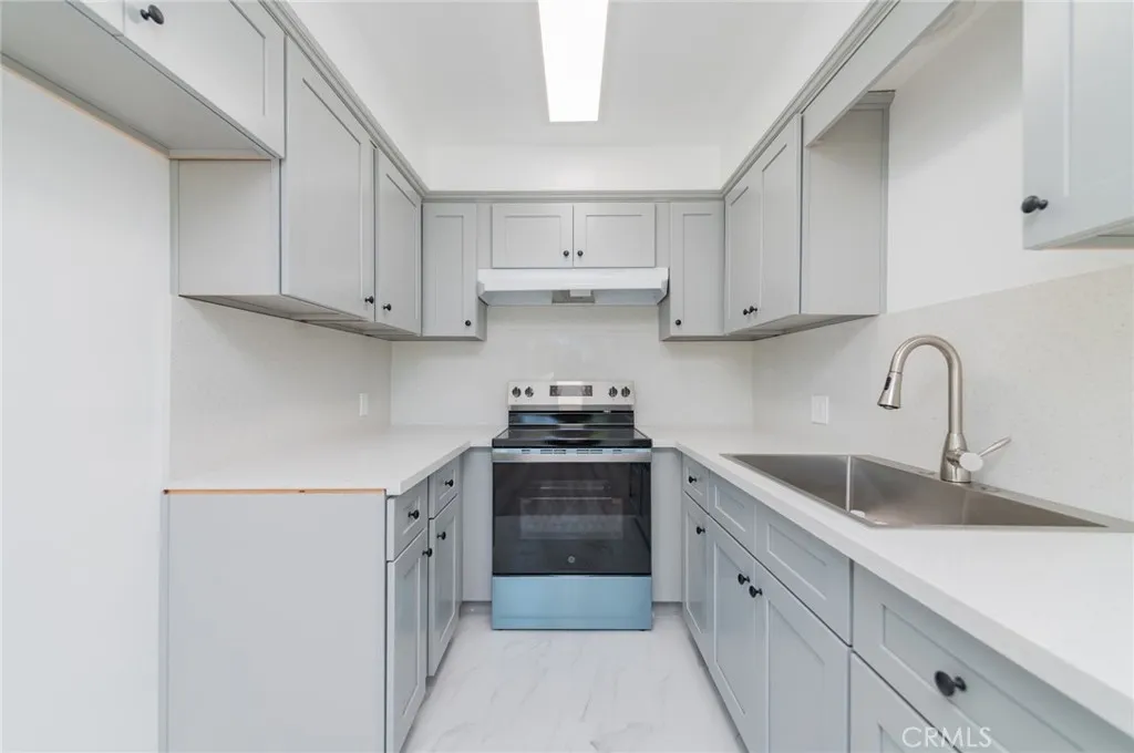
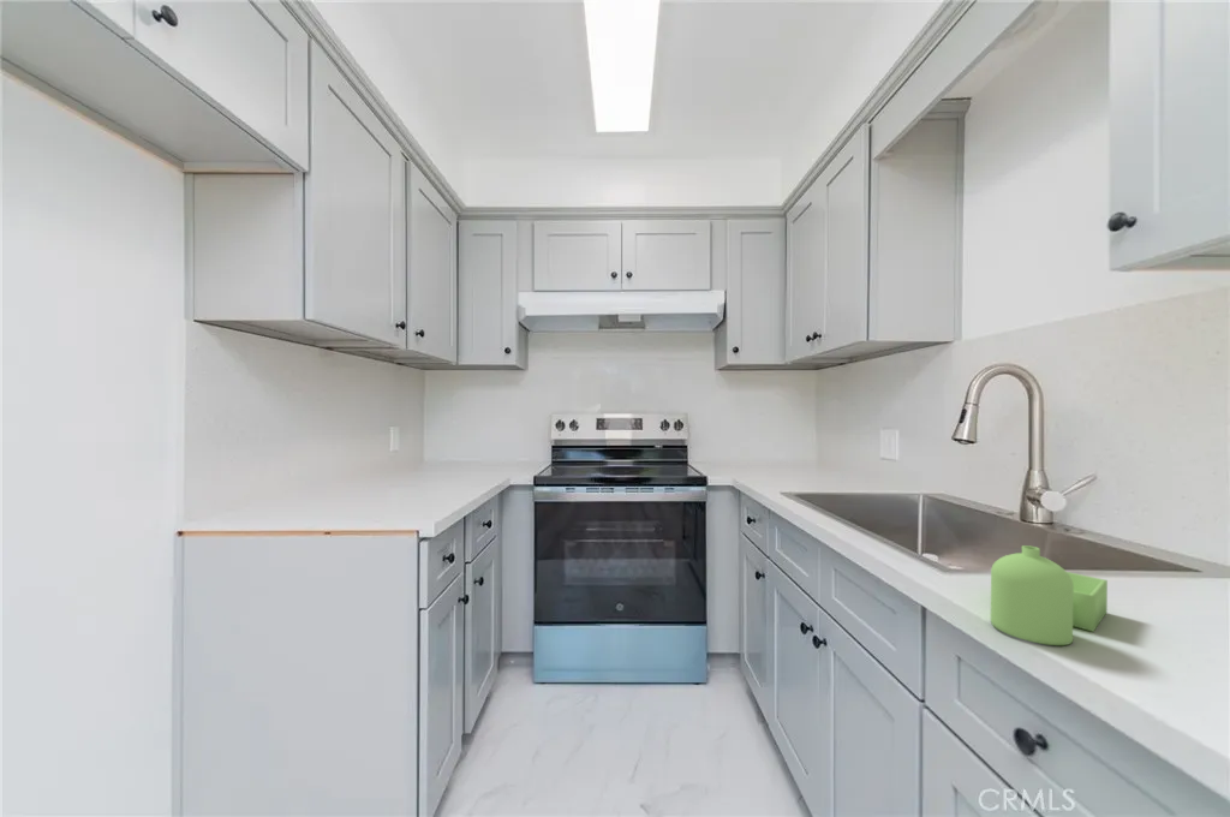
+ soap dispenser [990,544,1109,646]
